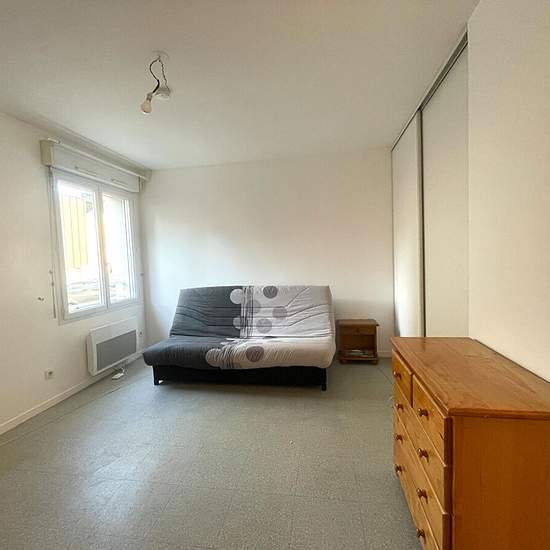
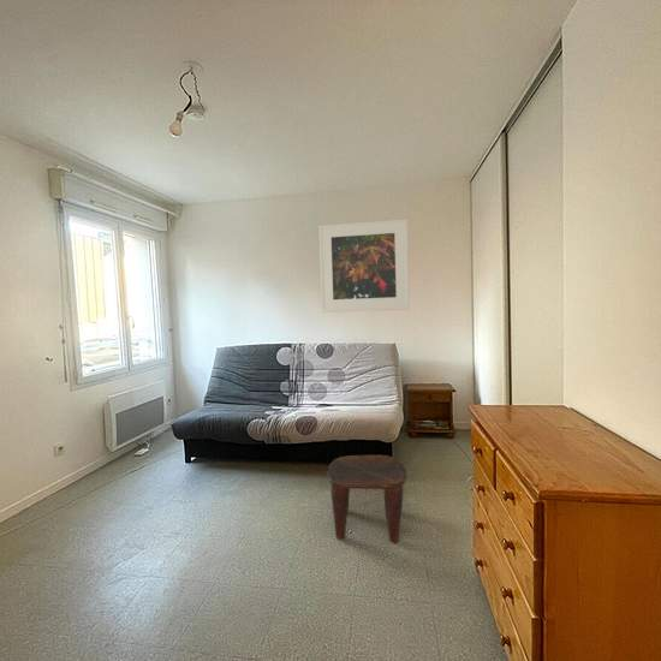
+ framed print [317,219,410,314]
+ stool [327,454,409,543]
